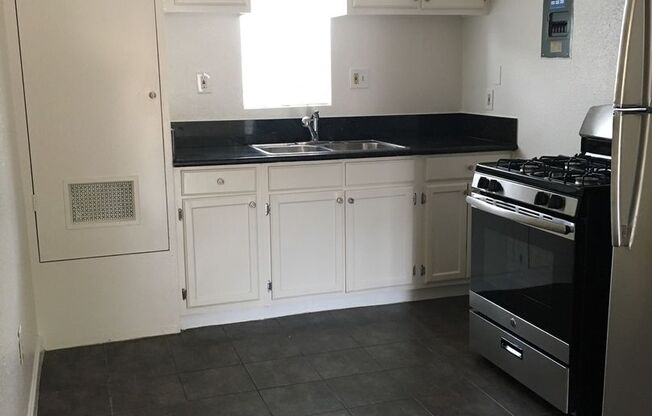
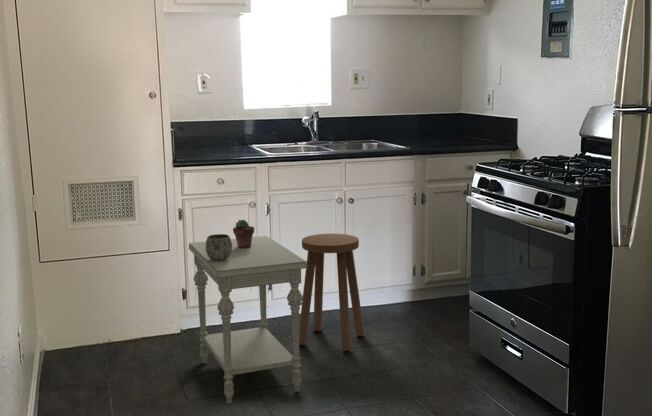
+ stool [299,233,365,352]
+ side table [188,235,307,405]
+ potted succulent [232,219,255,249]
+ mug [205,233,232,261]
